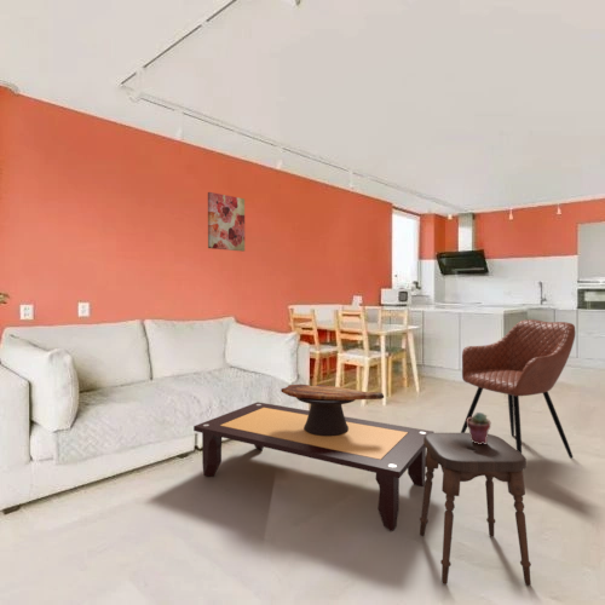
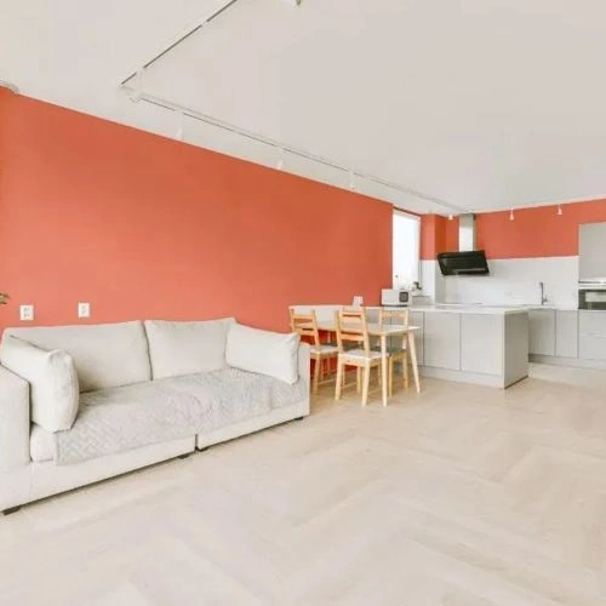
- stool [419,432,532,586]
- armchair [460,318,576,460]
- potted succulent [467,411,491,444]
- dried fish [280,384,385,436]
- wall art [207,191,246,252]
- coffee table [192,401,436,532]
